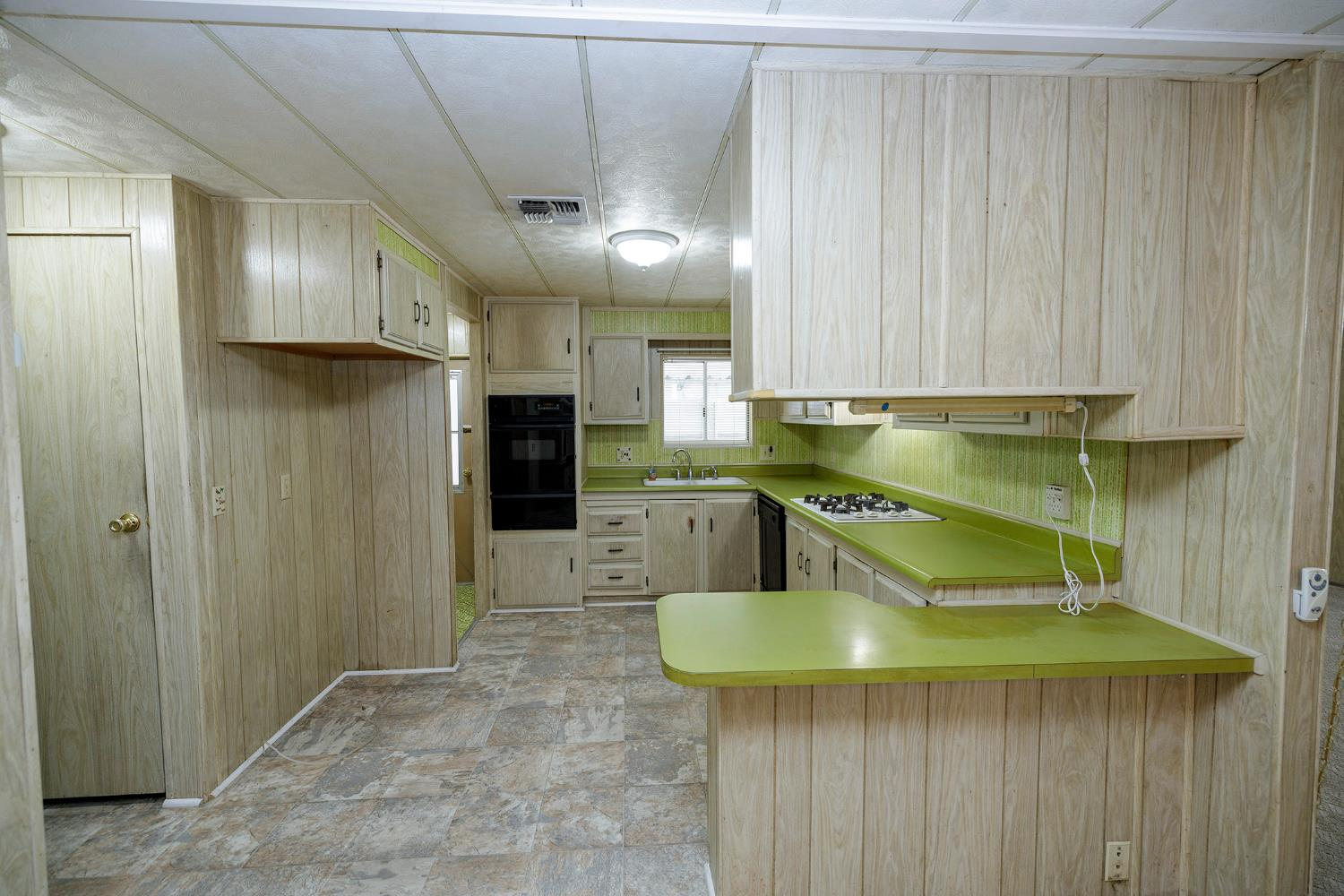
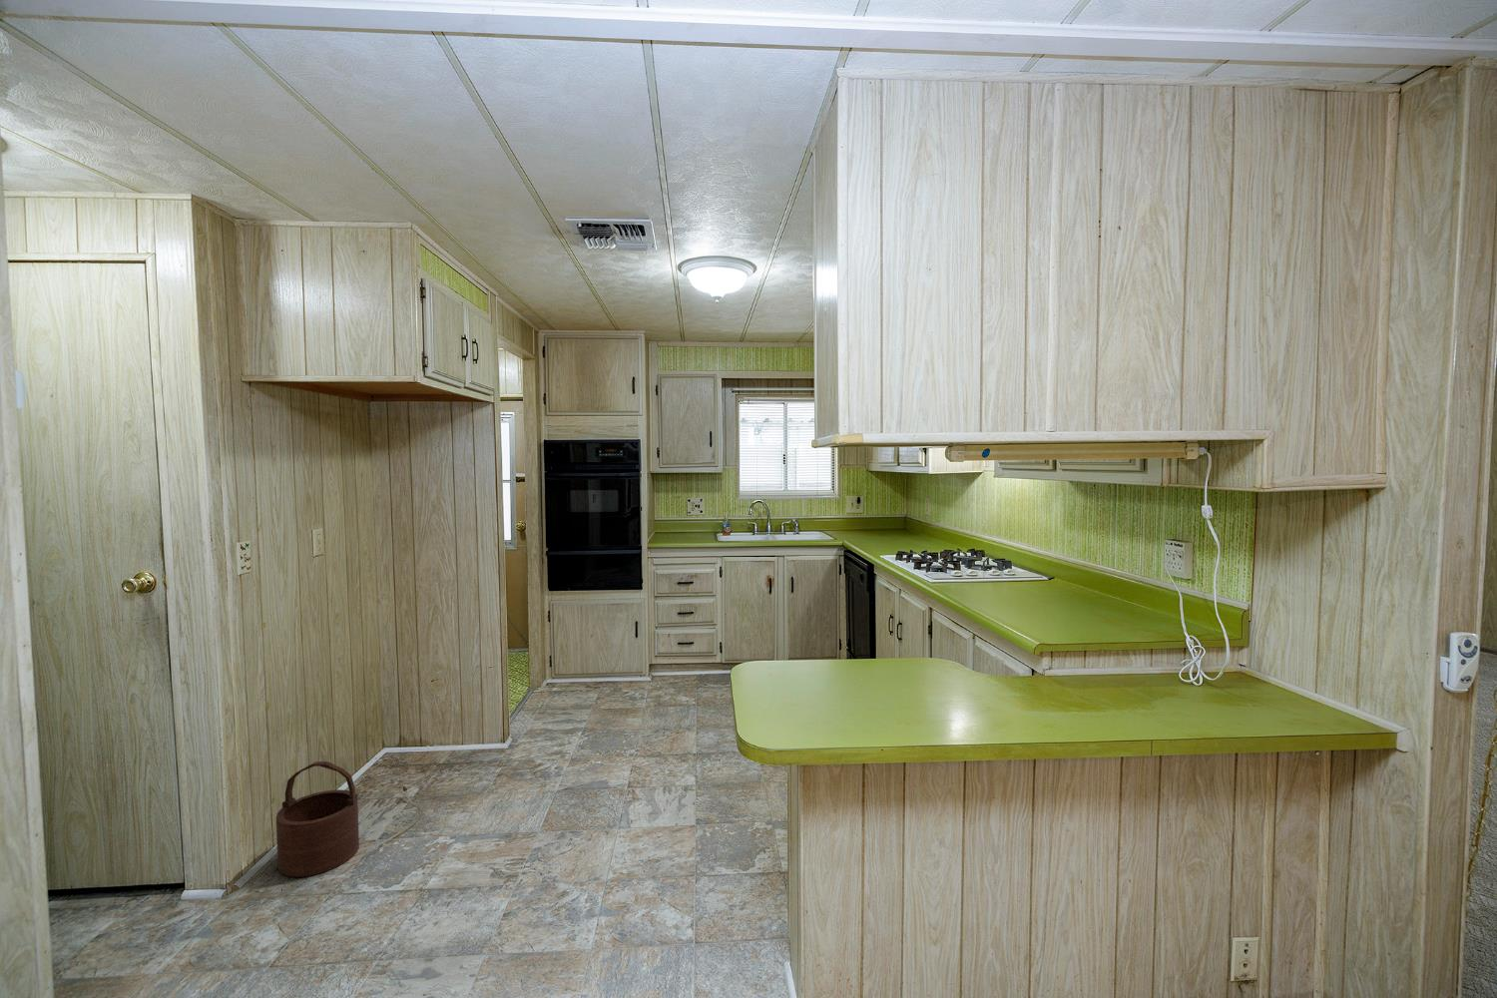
+ wooden bucket [275,761,360,878]
